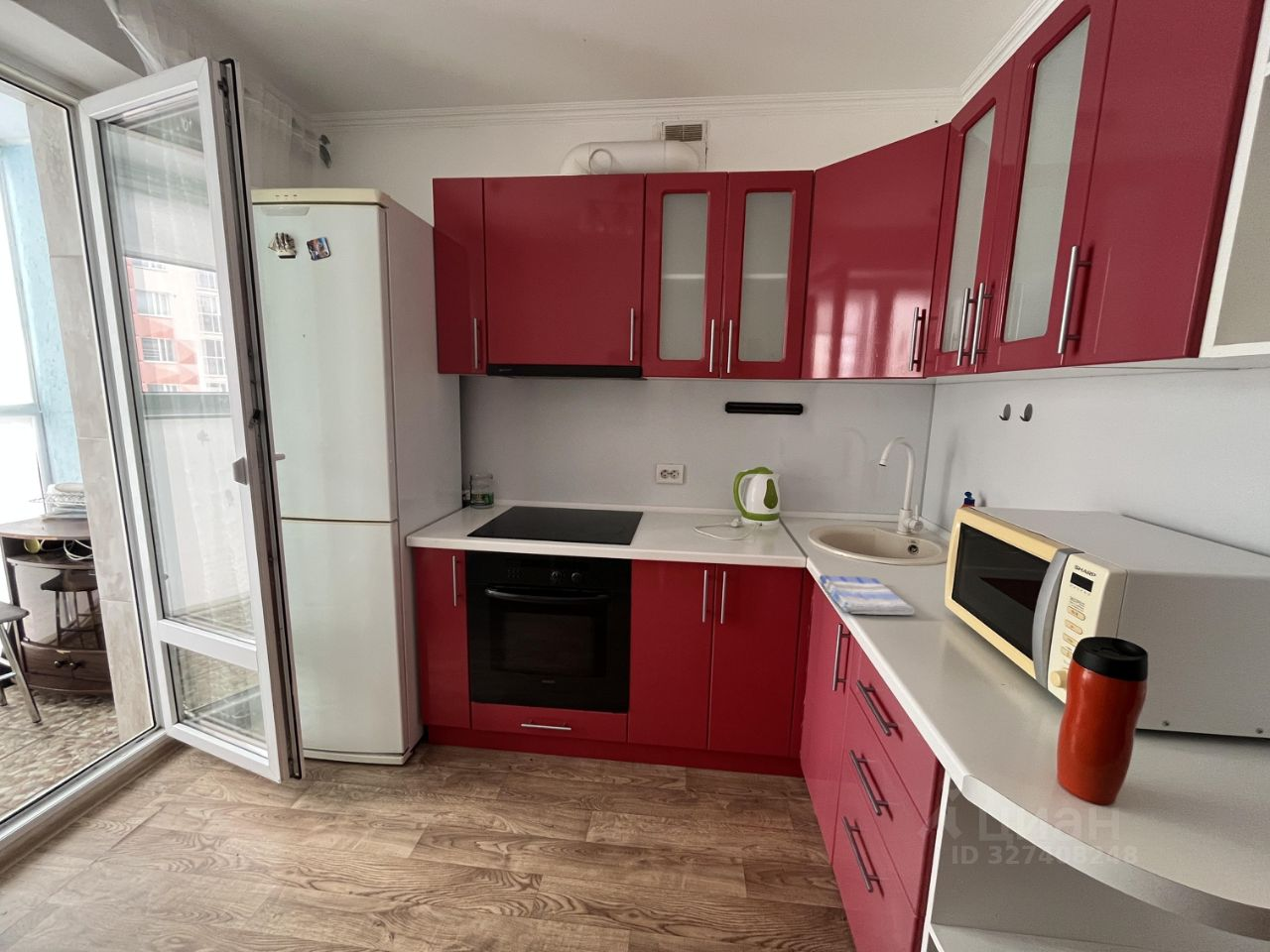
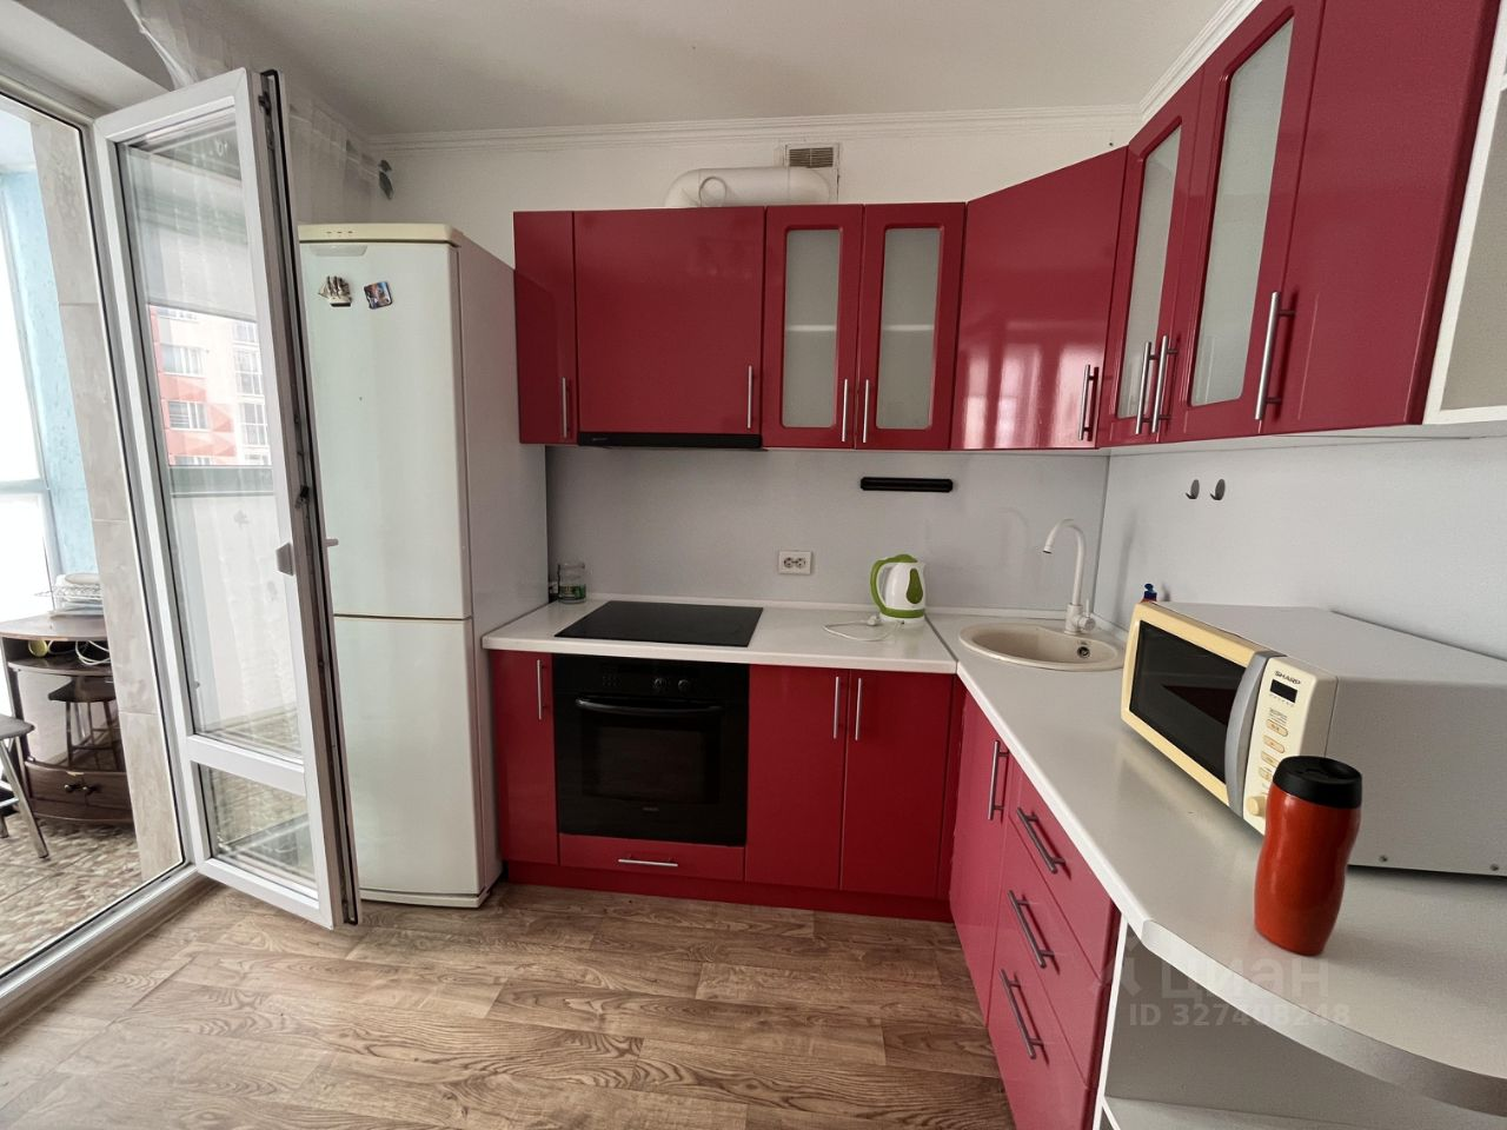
- dish towel [819,574,916,616]
